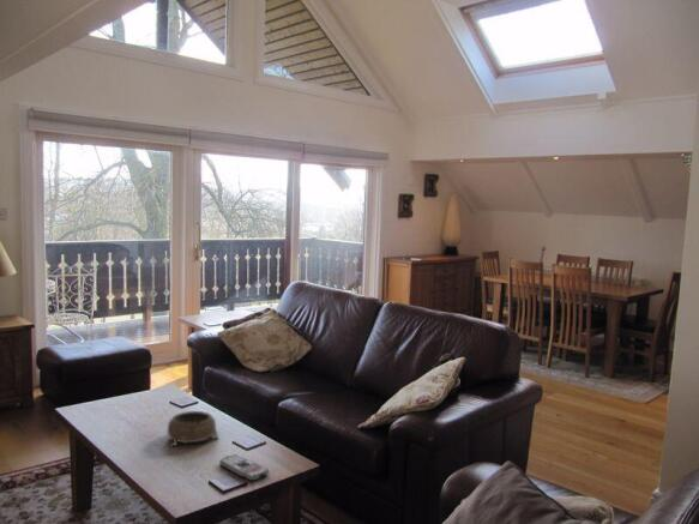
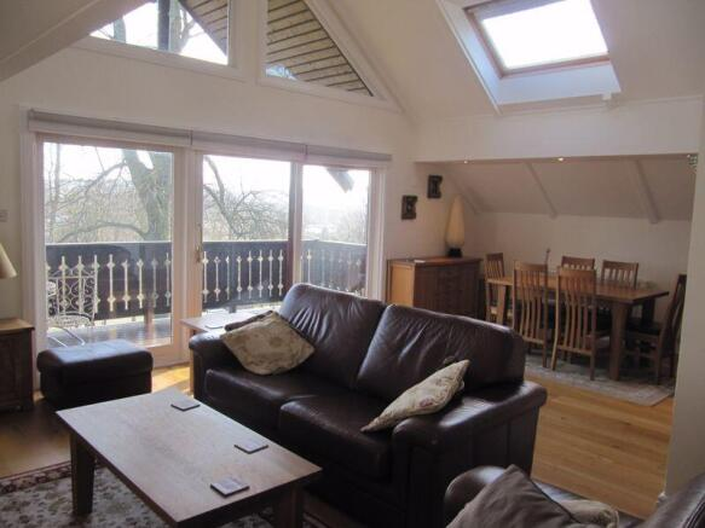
- decorative bowl [167,410,221,447]
- remote control [218,454,270,482]
